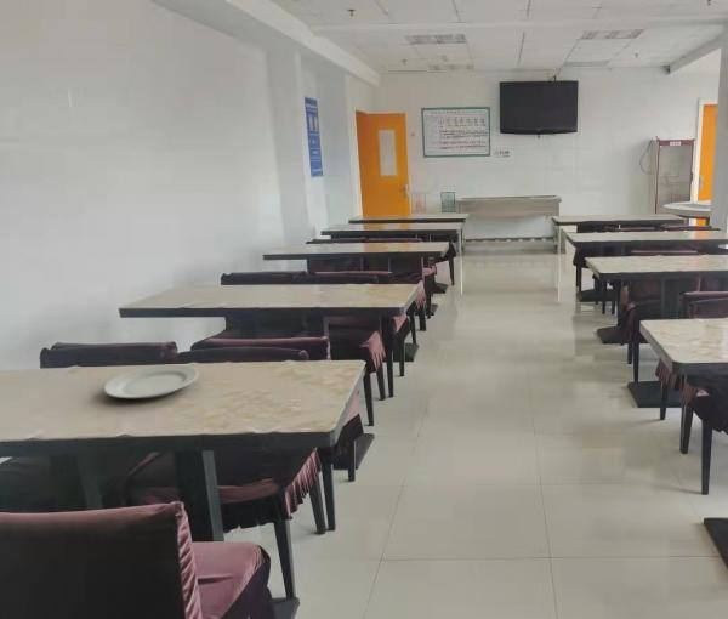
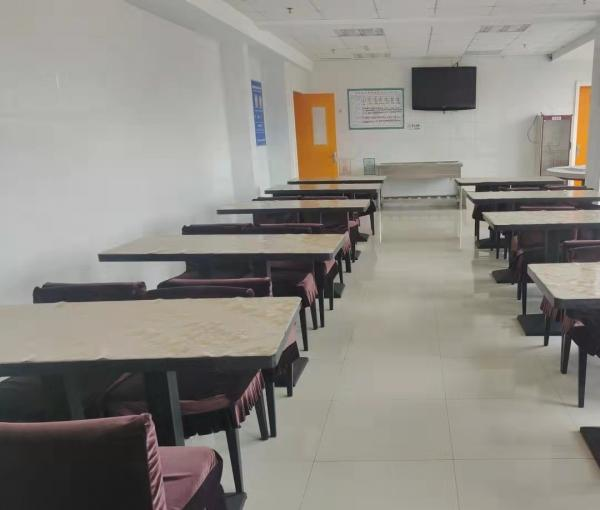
- chinaware [102,364,200,399]
